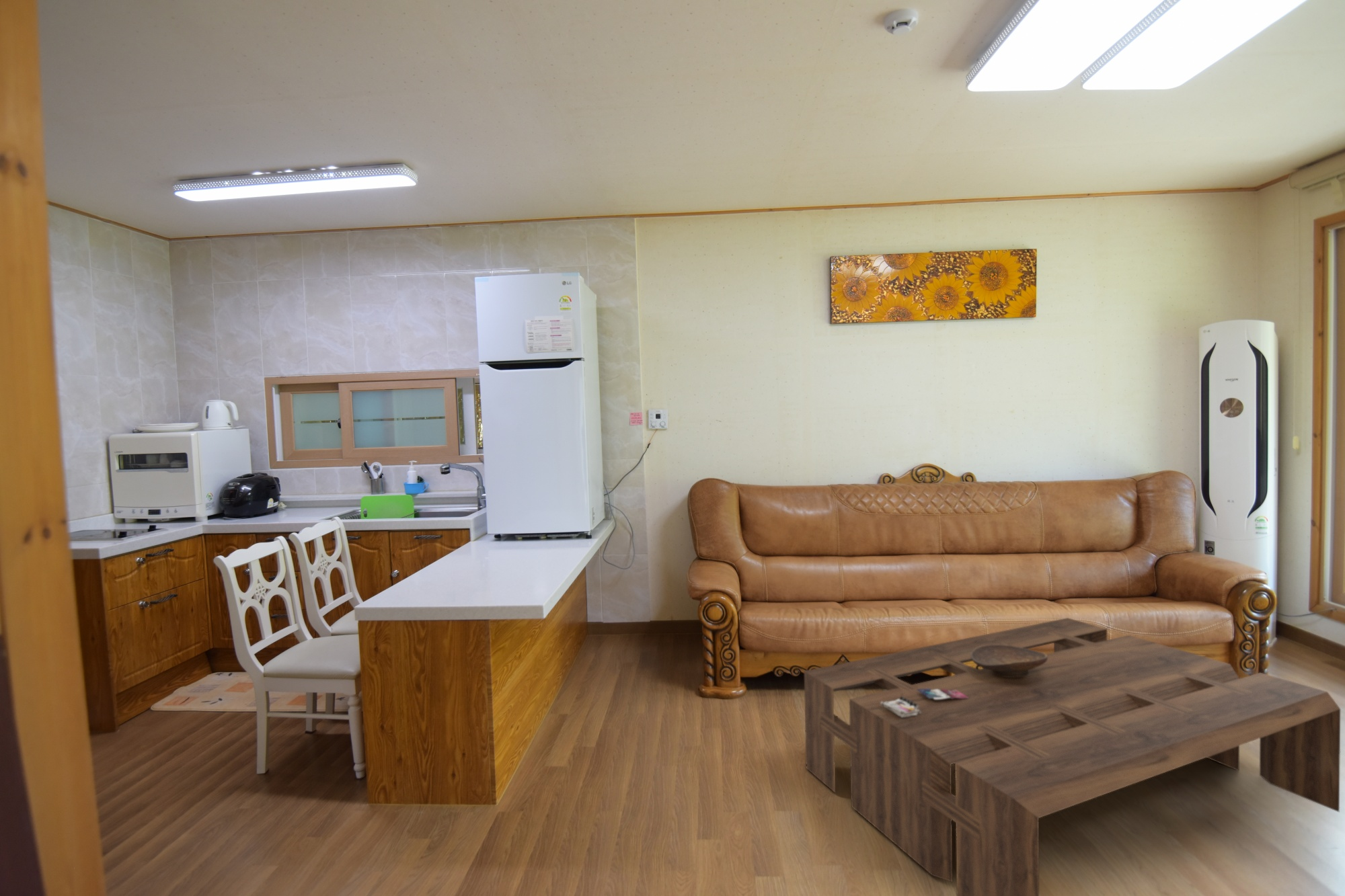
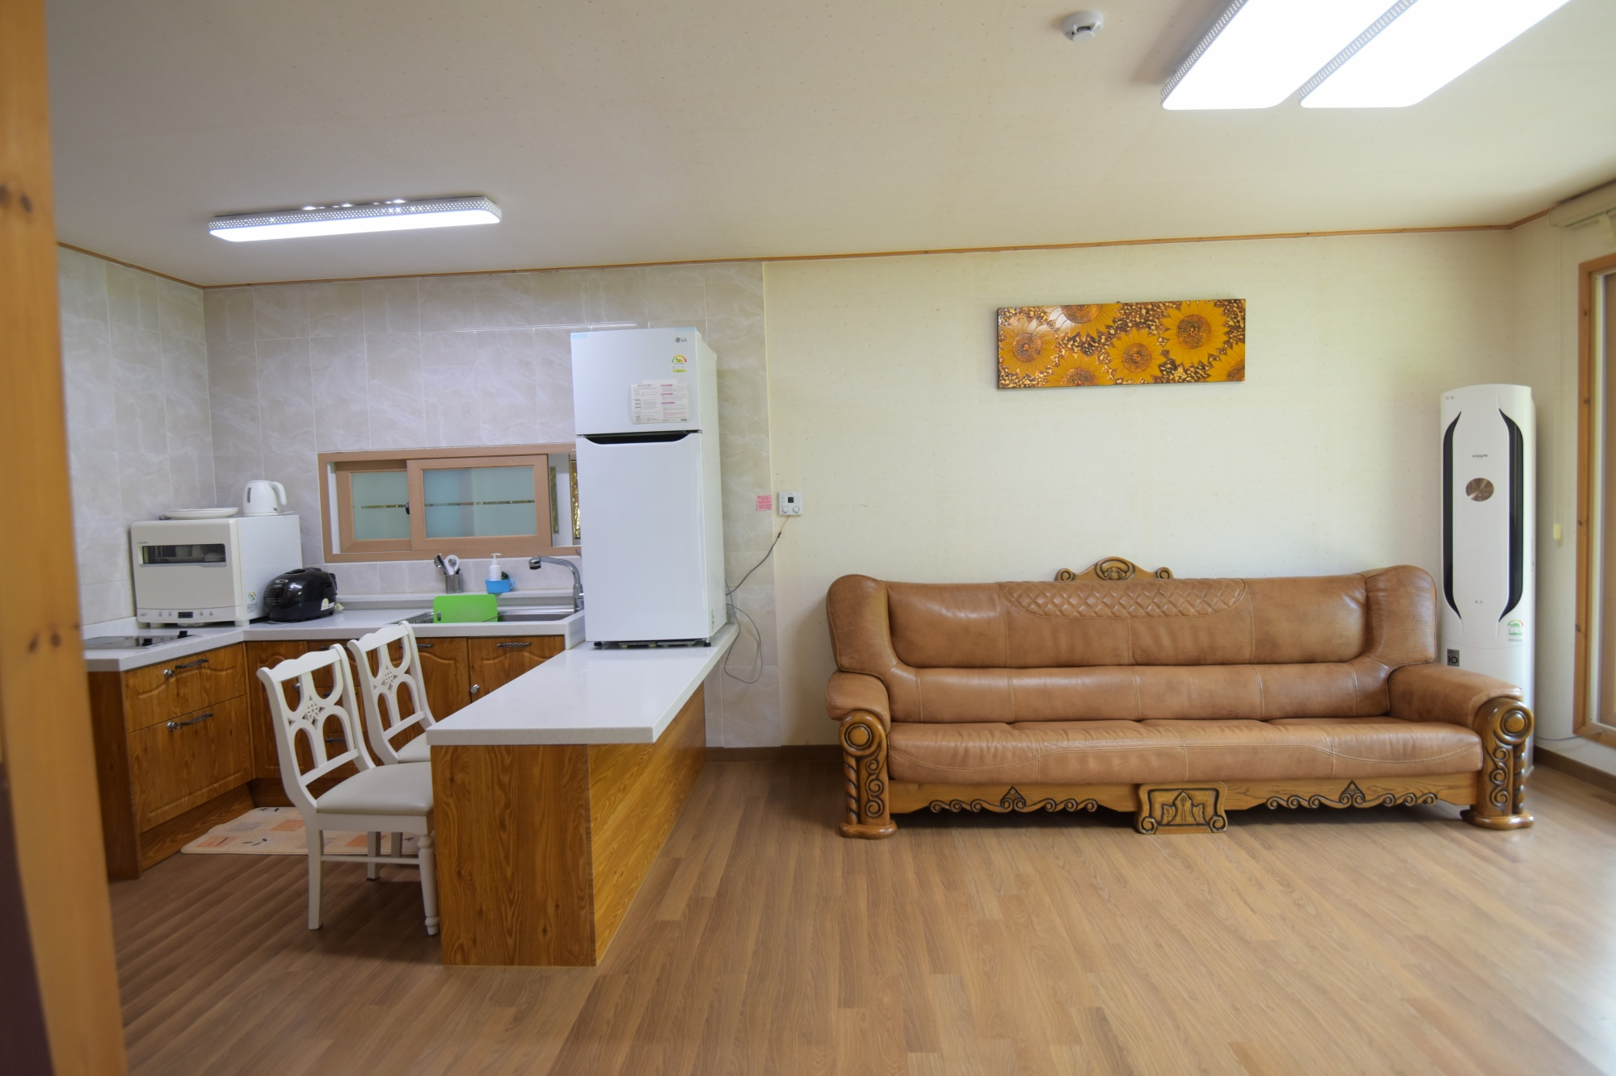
- magazine [881,688,968,717]
- decorative bowl [970,645,1048,678]
- coffee table [804,617,1341,896]
